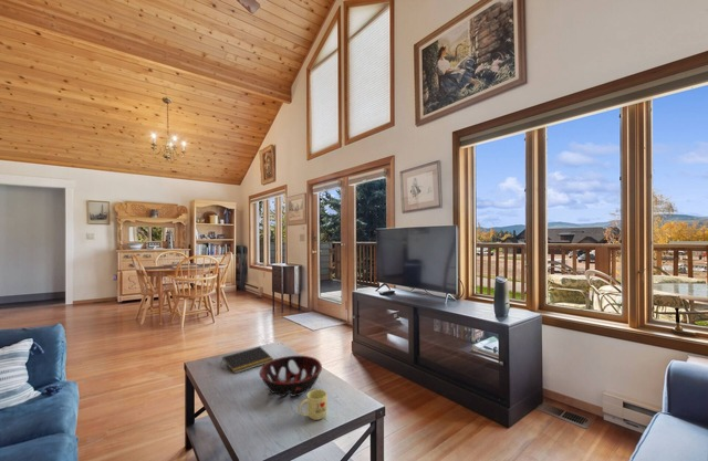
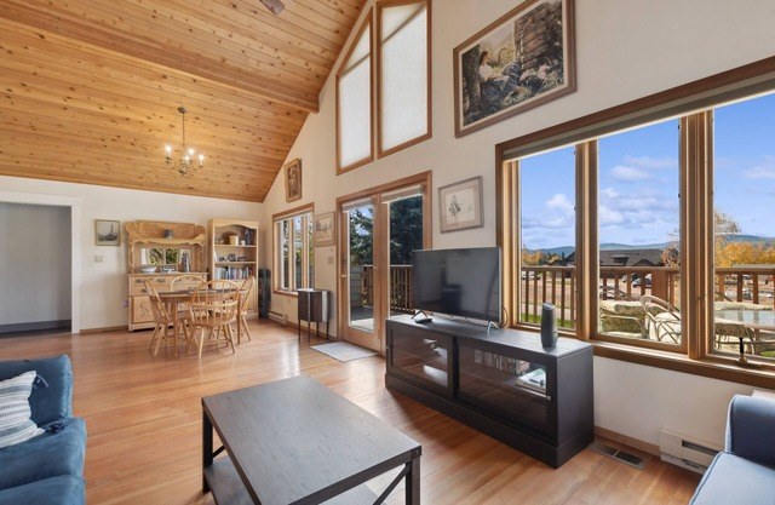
- decorative bowl [259,355,323,397]
- notepad [220,346,274,375]
- mug [298,388,329,421]
